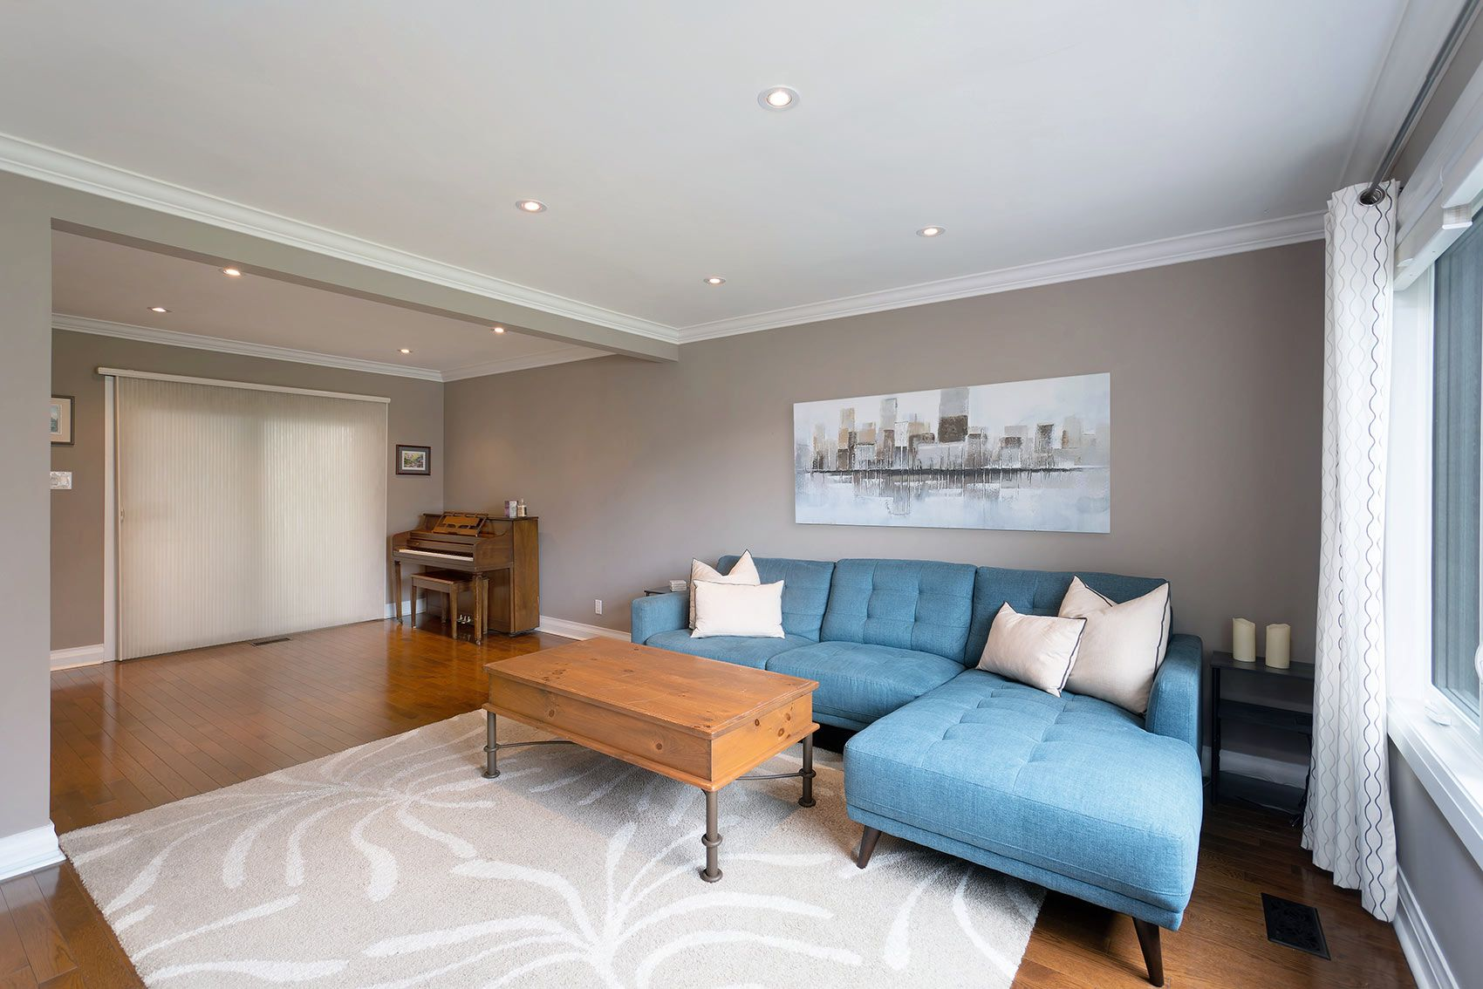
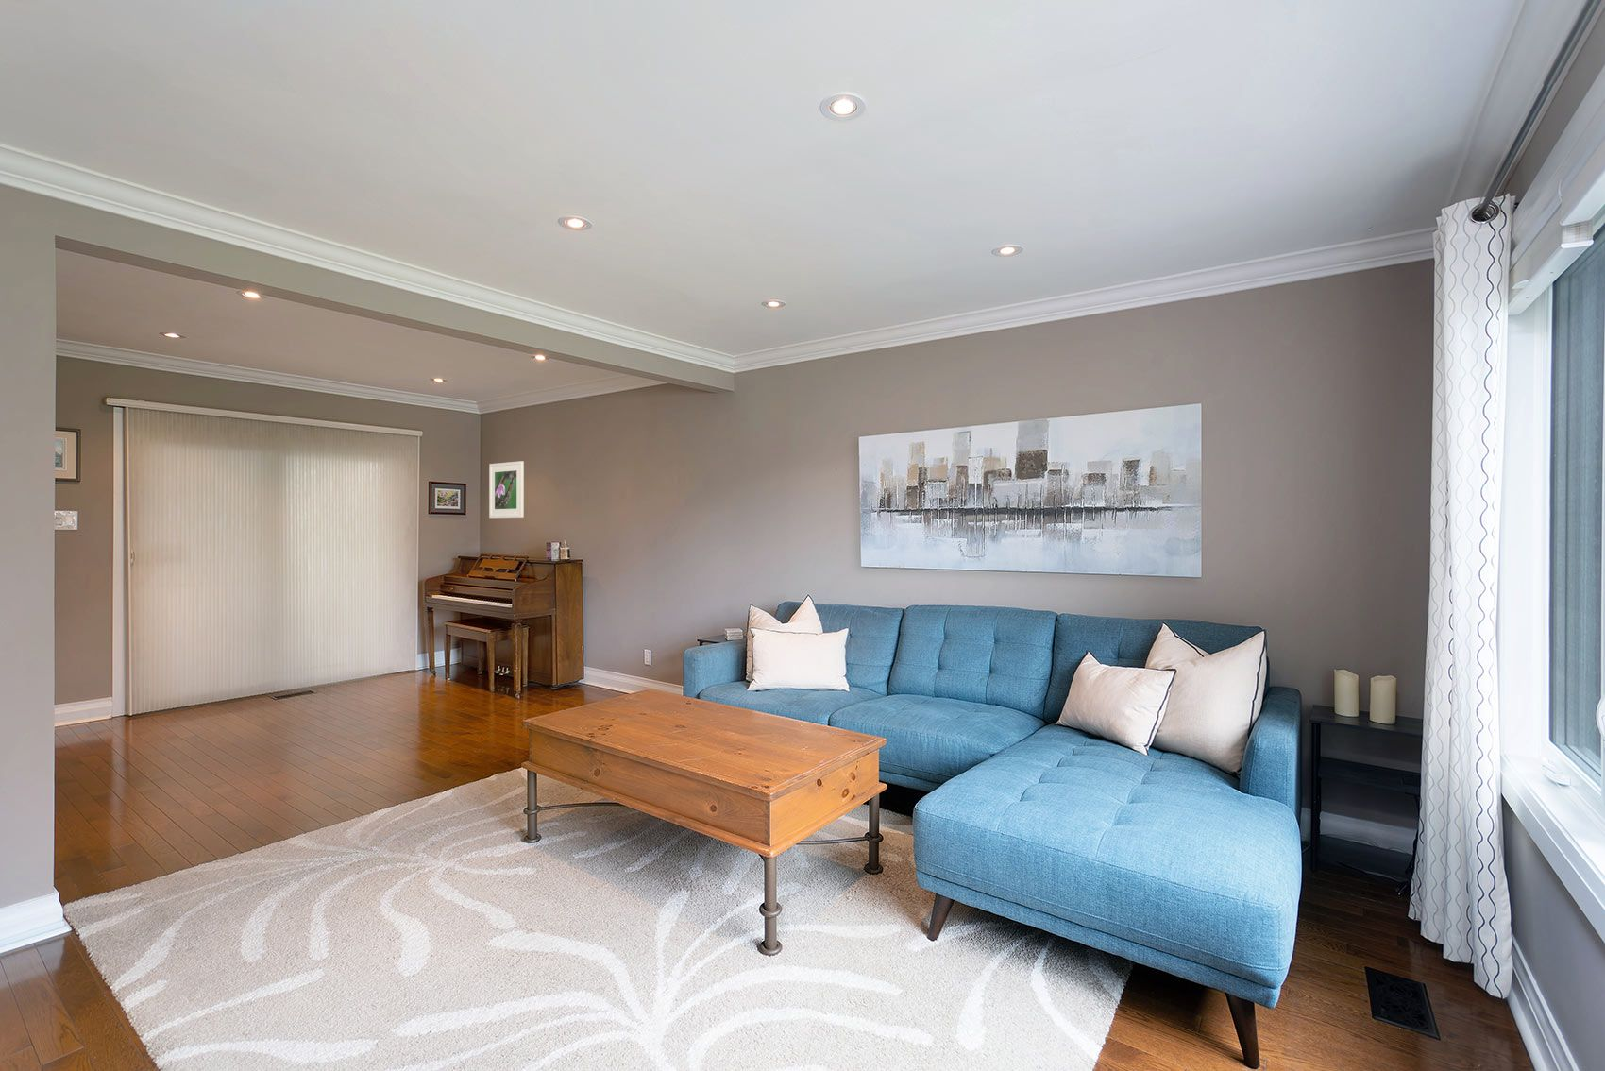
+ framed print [488,460,525,519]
